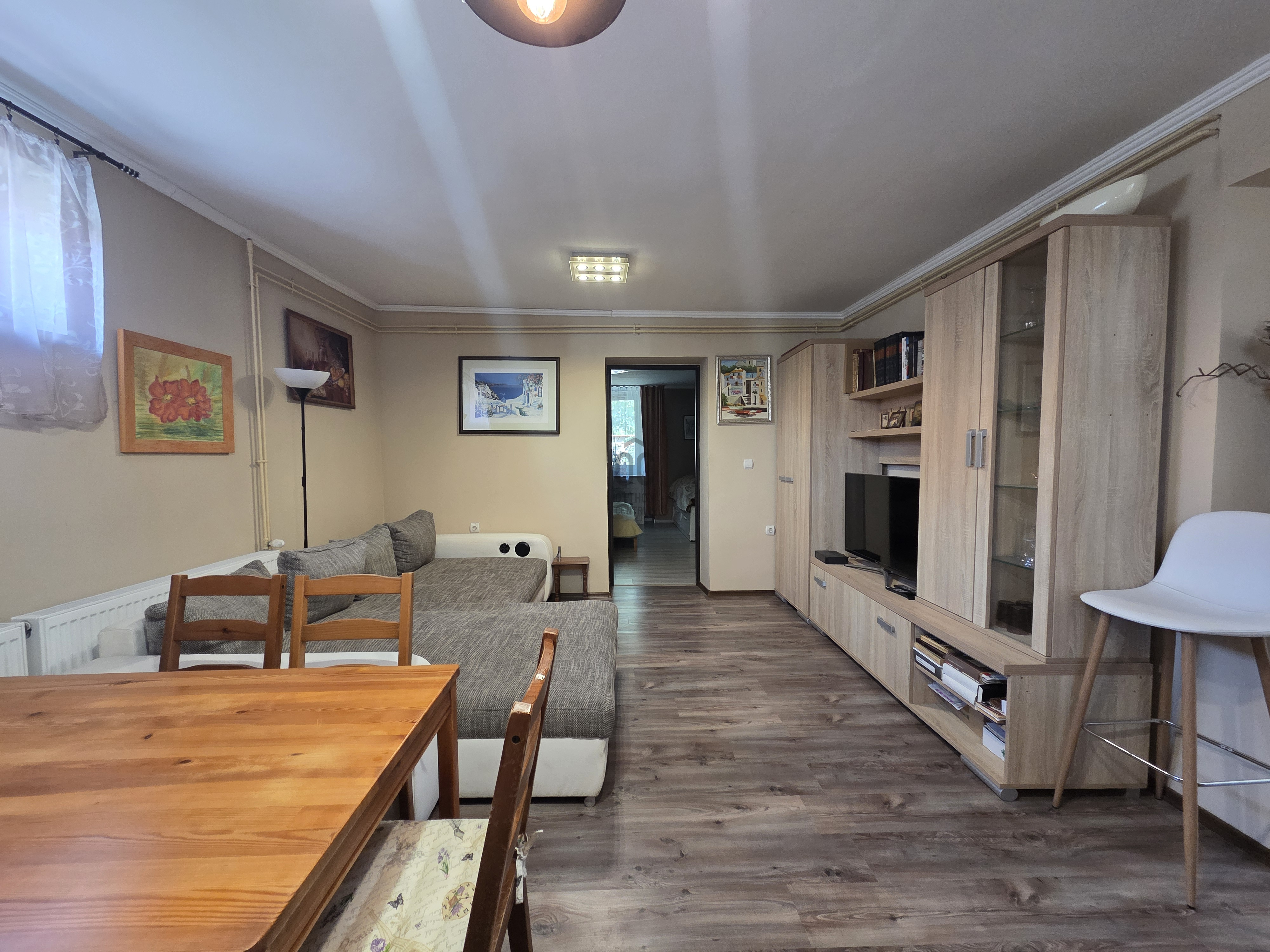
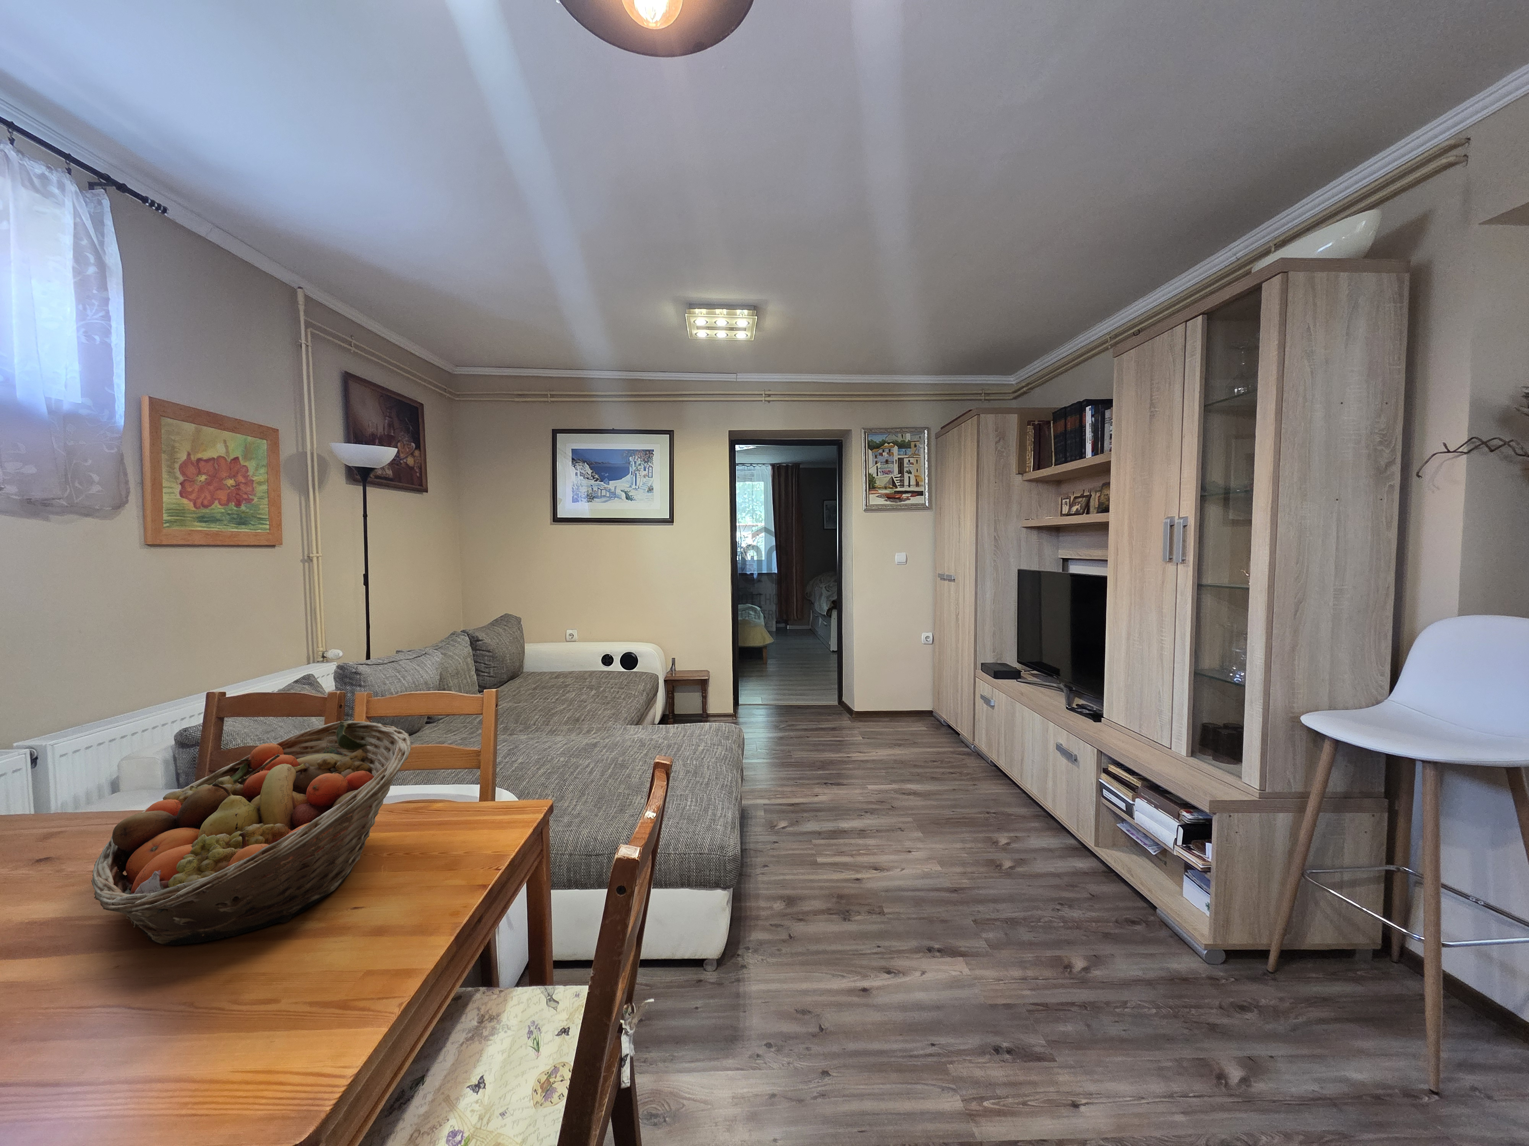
+ fruit basket [91,720,412,945]
